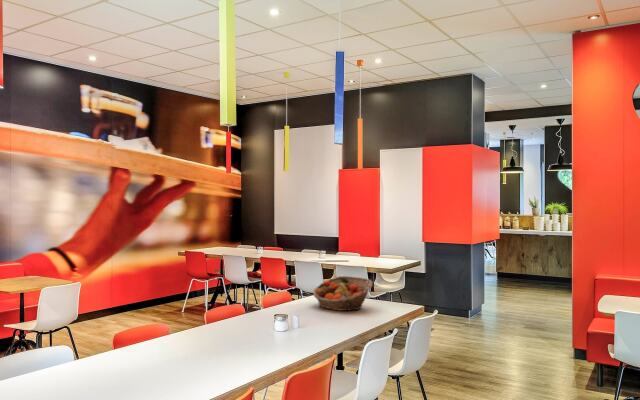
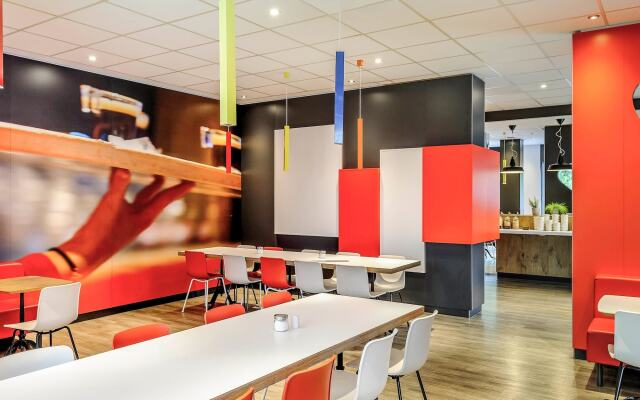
- fruit basket [312,275,374,312]
